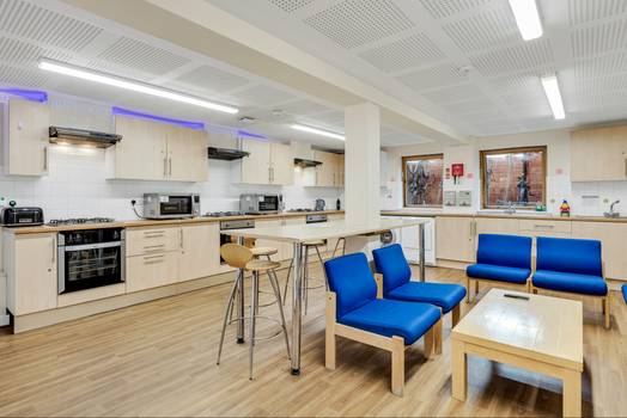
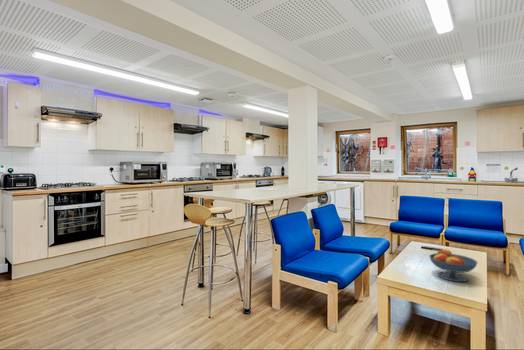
+ fruit bowl [428,249,478,283]
